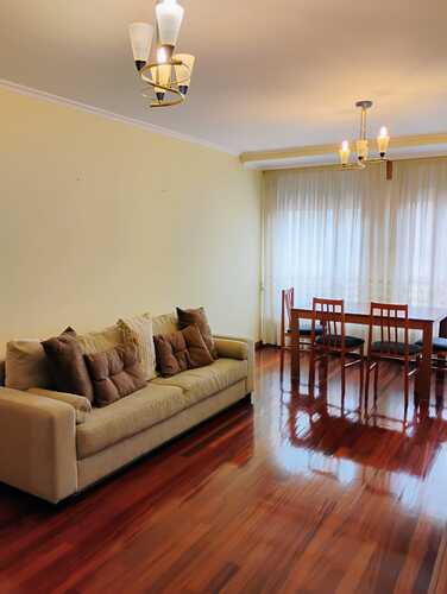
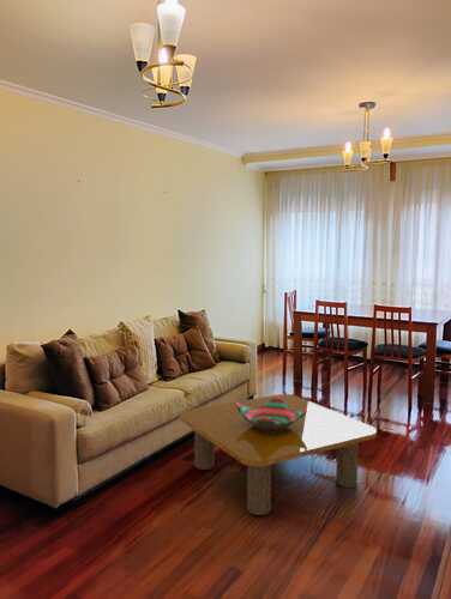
+ decorative bowl [236,394,308,431]
+ coffee table [179,393,378,516]
